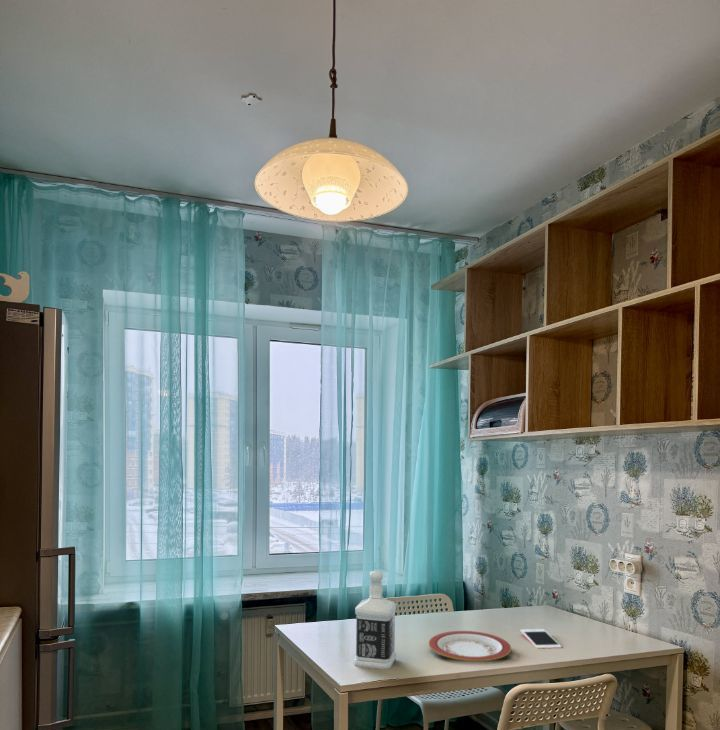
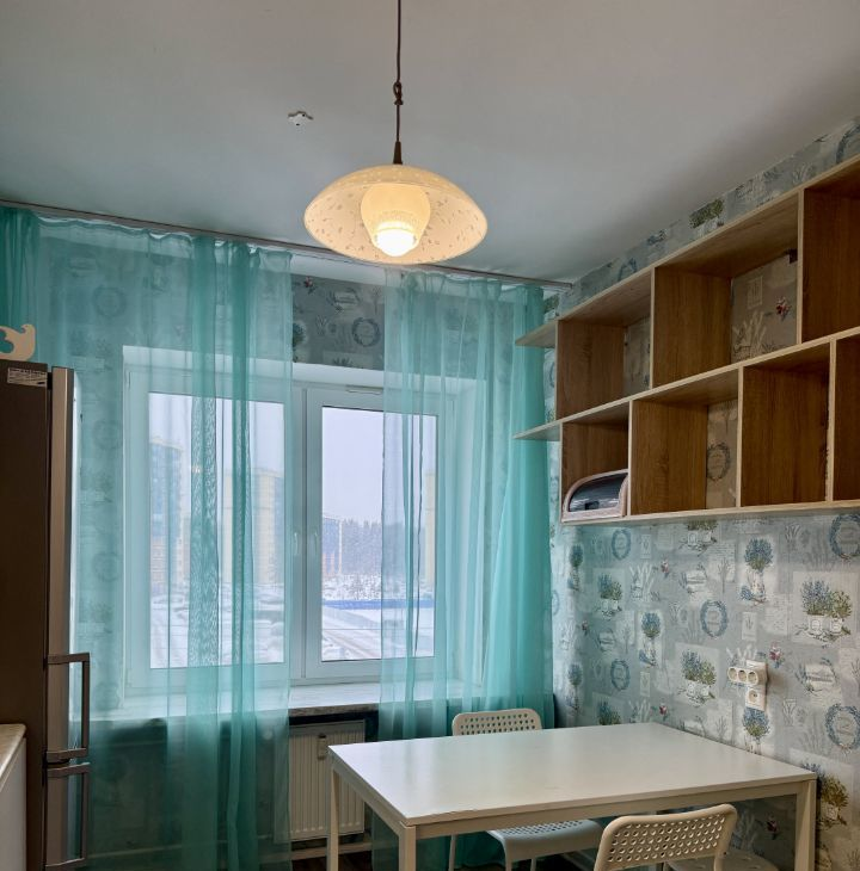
- plate [428,630,512,662]
- cell phone [520,628,563,649]
- bottle [354,570,397,670]
